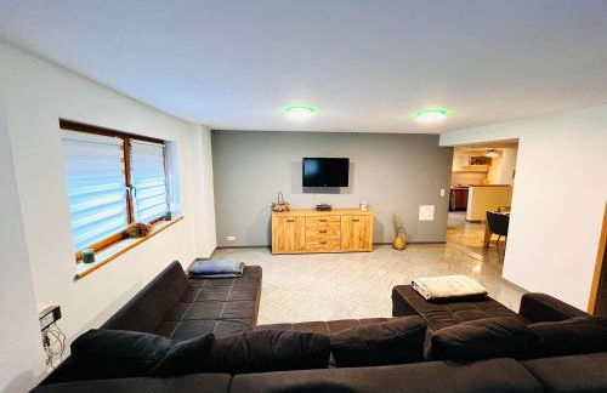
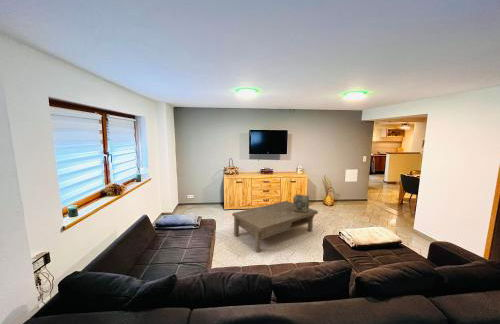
+ decorative cube [292,193,310,212]
+ coffee table [231,200,319,253]
